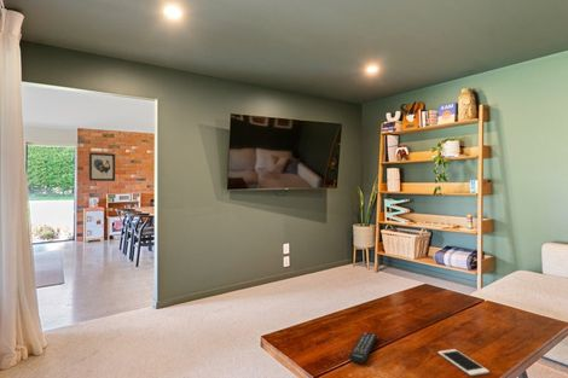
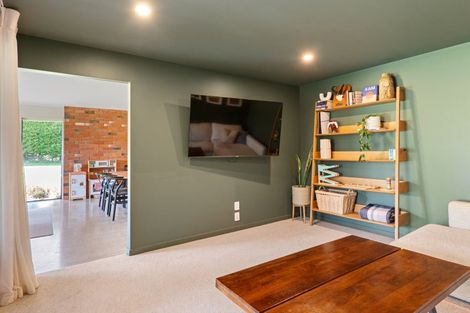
- wall art [88,151,116,182]
- cell phone [437,348,491,377]
- remote control [348,331,378,365]
